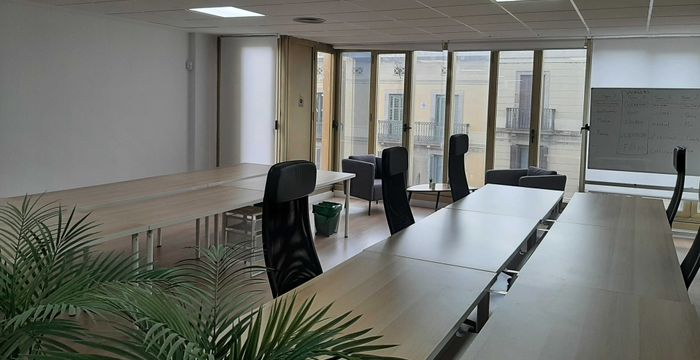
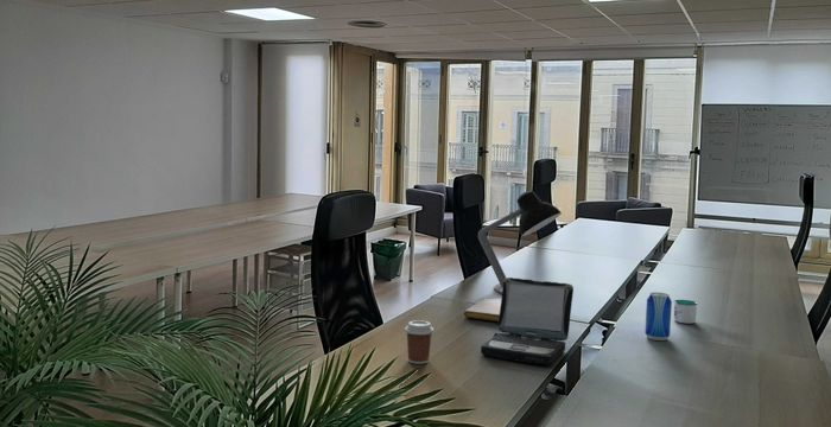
+ beer can [643,292,673,342]
+ desk lamp [477,190,563,295]
+ notebook [463,298,501,323]
+ laptop [480,276,575,365]
+ mug [673,299,699,325]
+ coffee cup [404,319,434,365]
